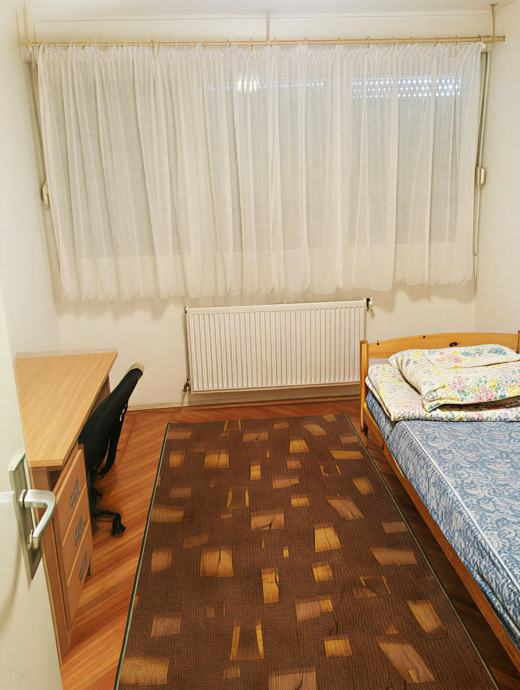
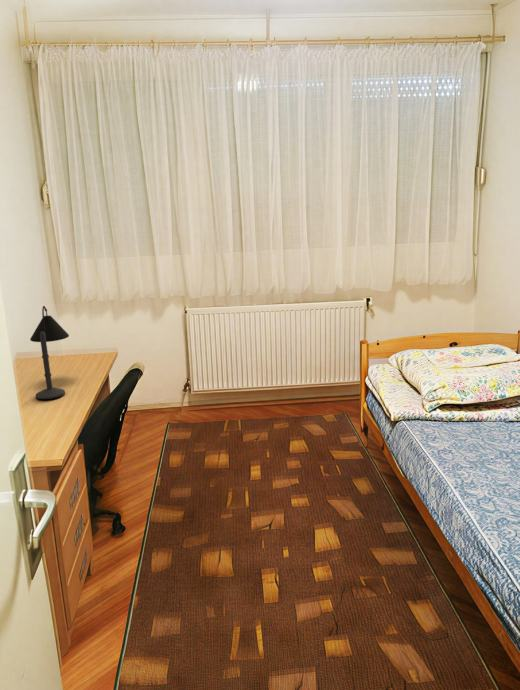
+ desk lamp [29,305,70,400]
